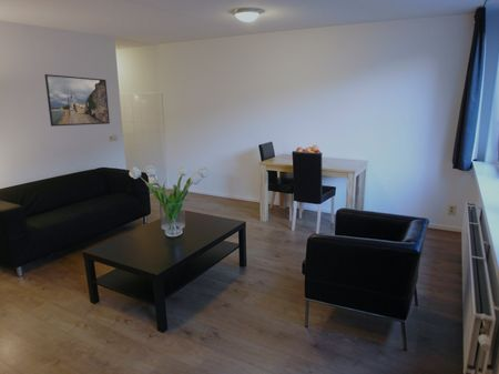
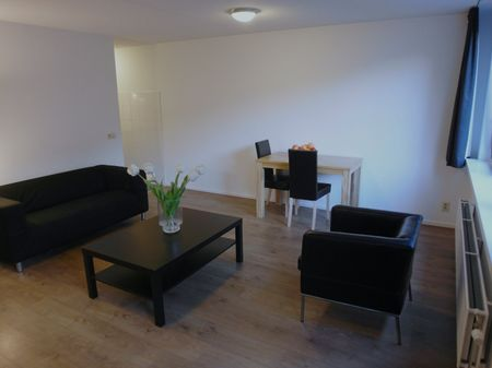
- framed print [44,73,111,128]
